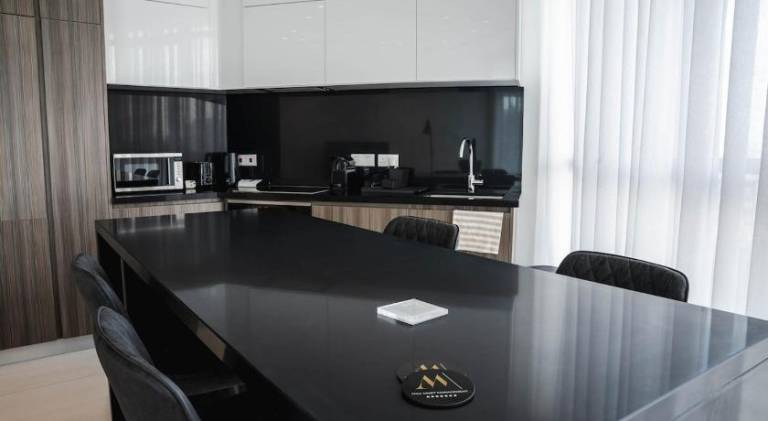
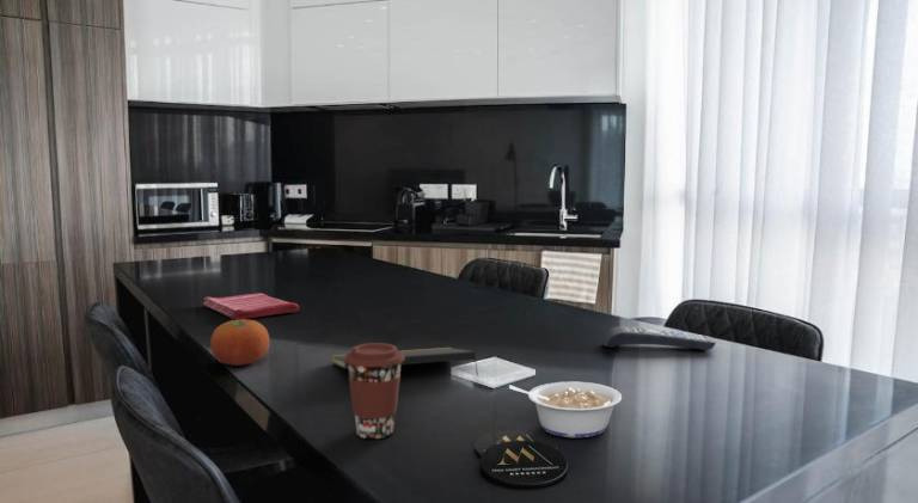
+ legume [508,380,623,438]
+ notepad [331,346,479,378]
+ coffee cup [344,342,405,440]
+ fruit [209,319,270,367]
+ remote control [601,325,717,351]
+ dish towel [202,292,300,320]
